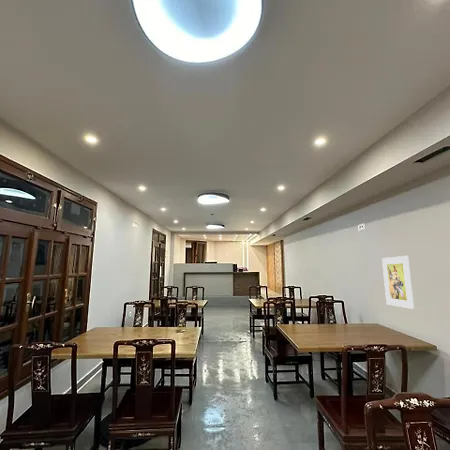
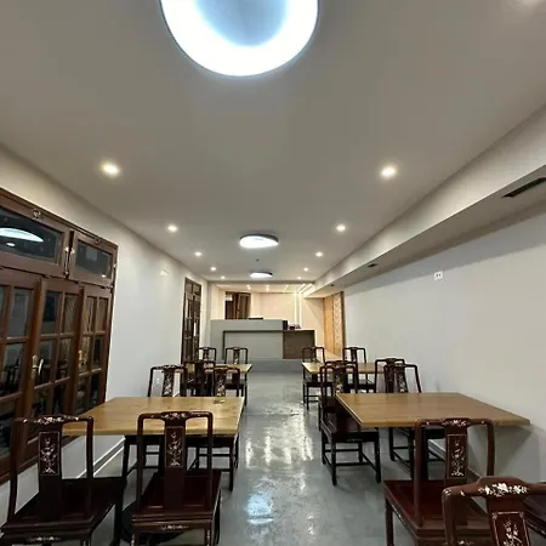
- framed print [381,255,415,310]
